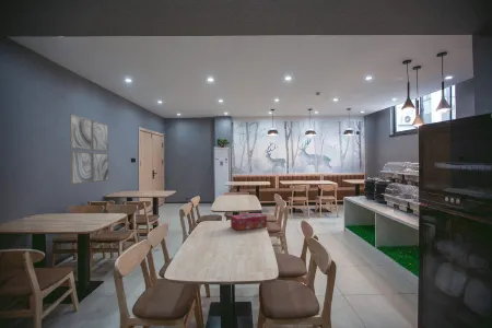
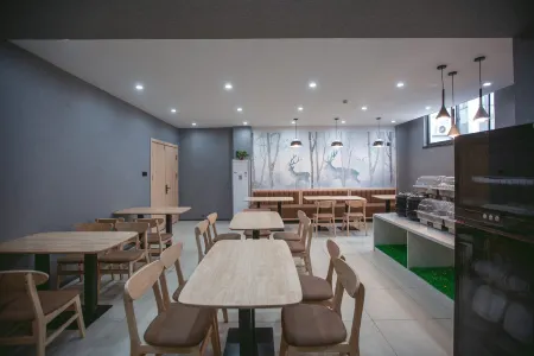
- wall art [69,113,110,186]
- tissue box [230,212,268,232]
